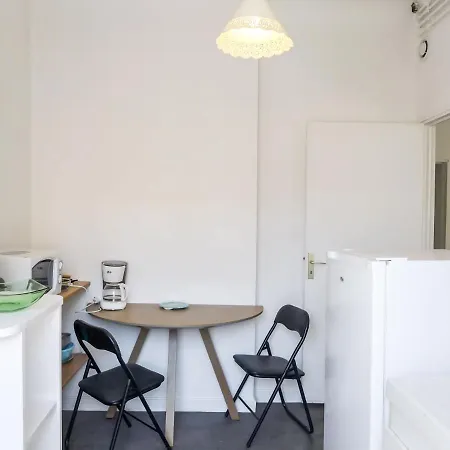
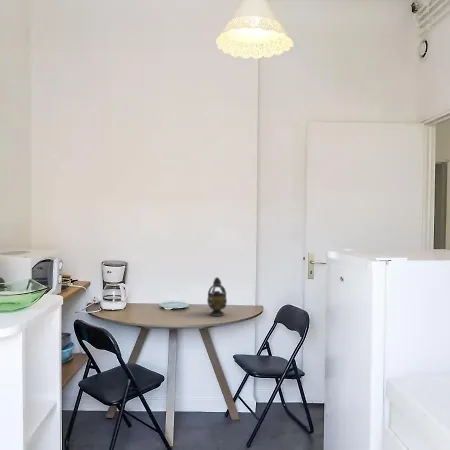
+ teapot [206,276,228,317]
